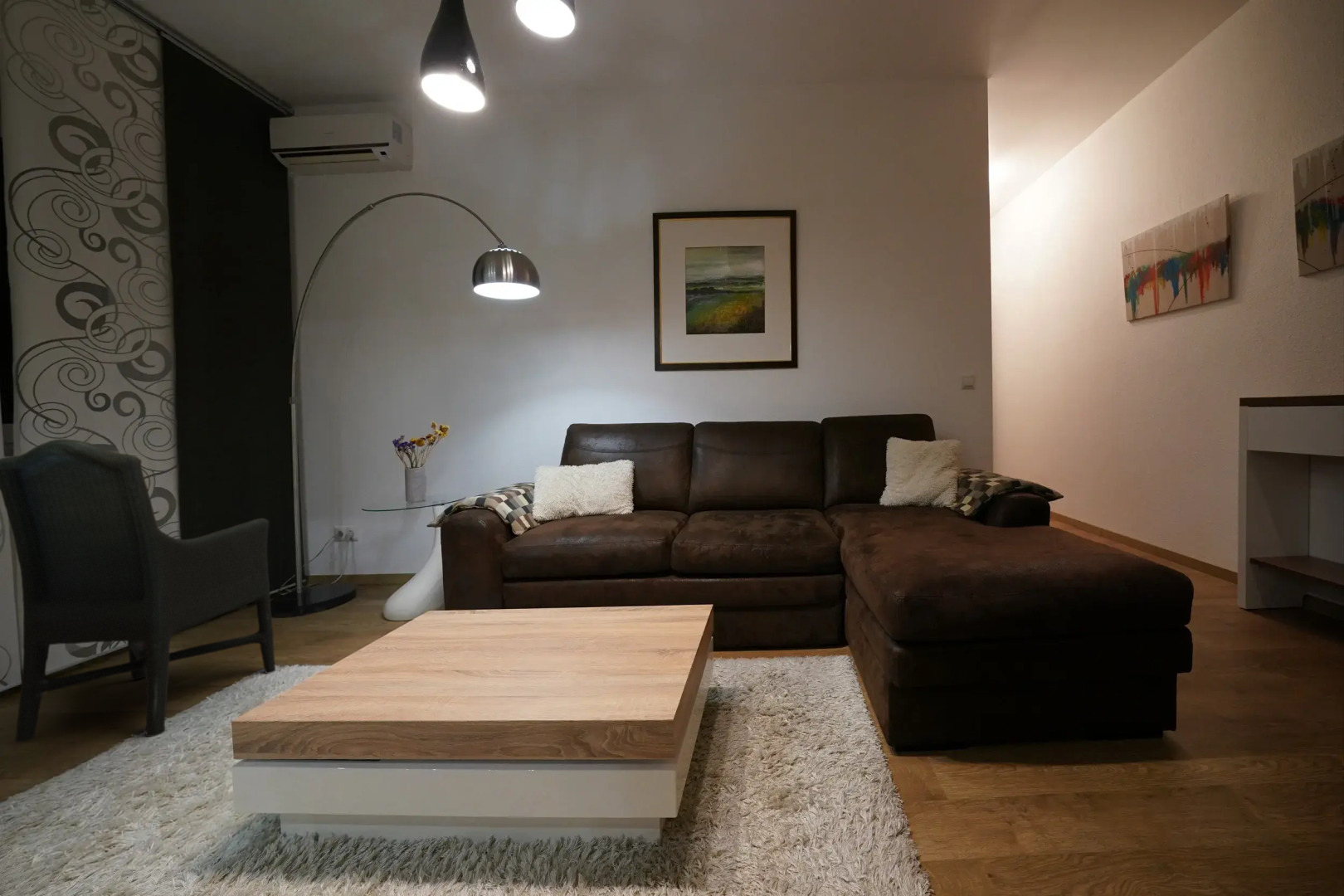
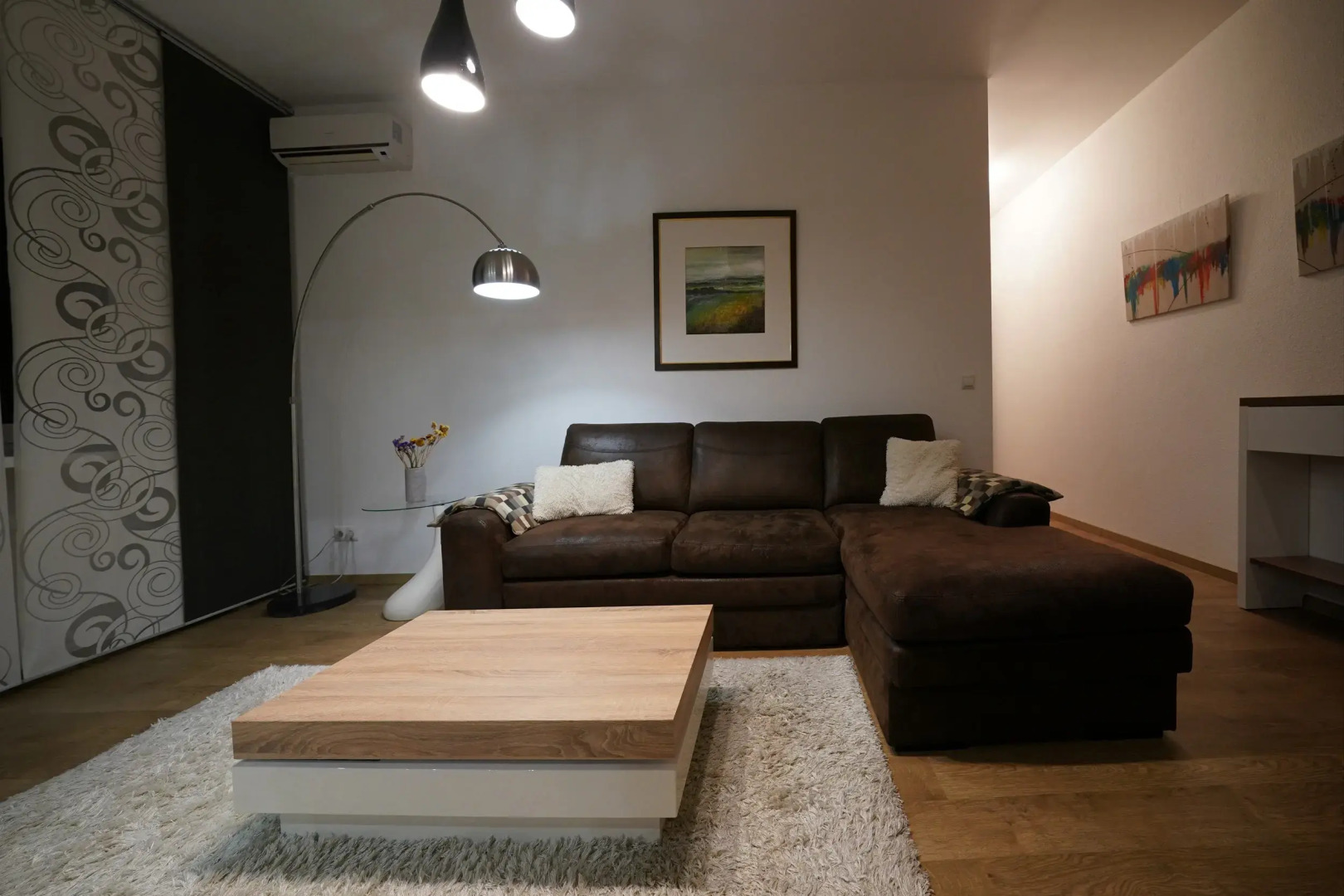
- chair [0,438,276,743]
